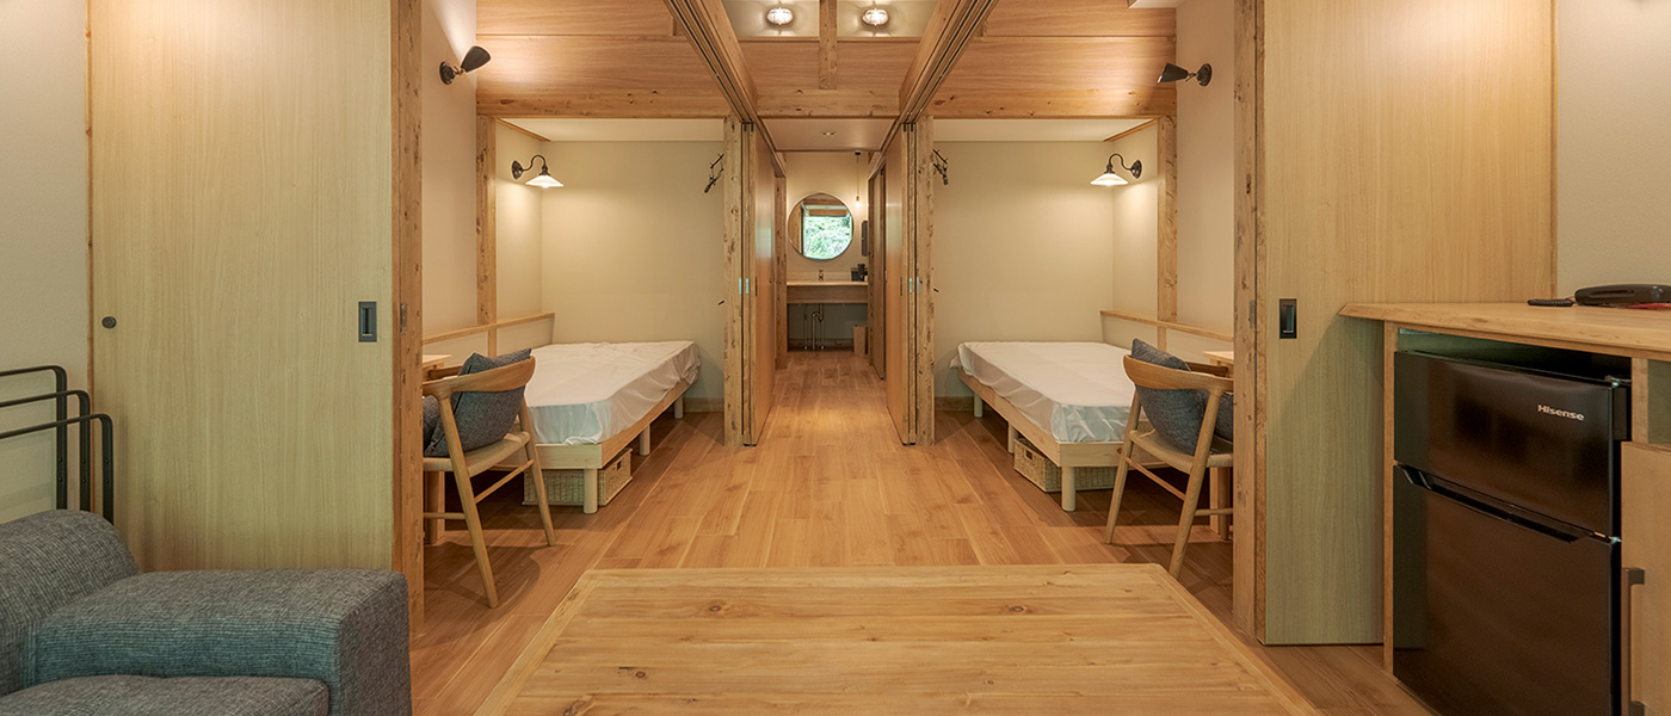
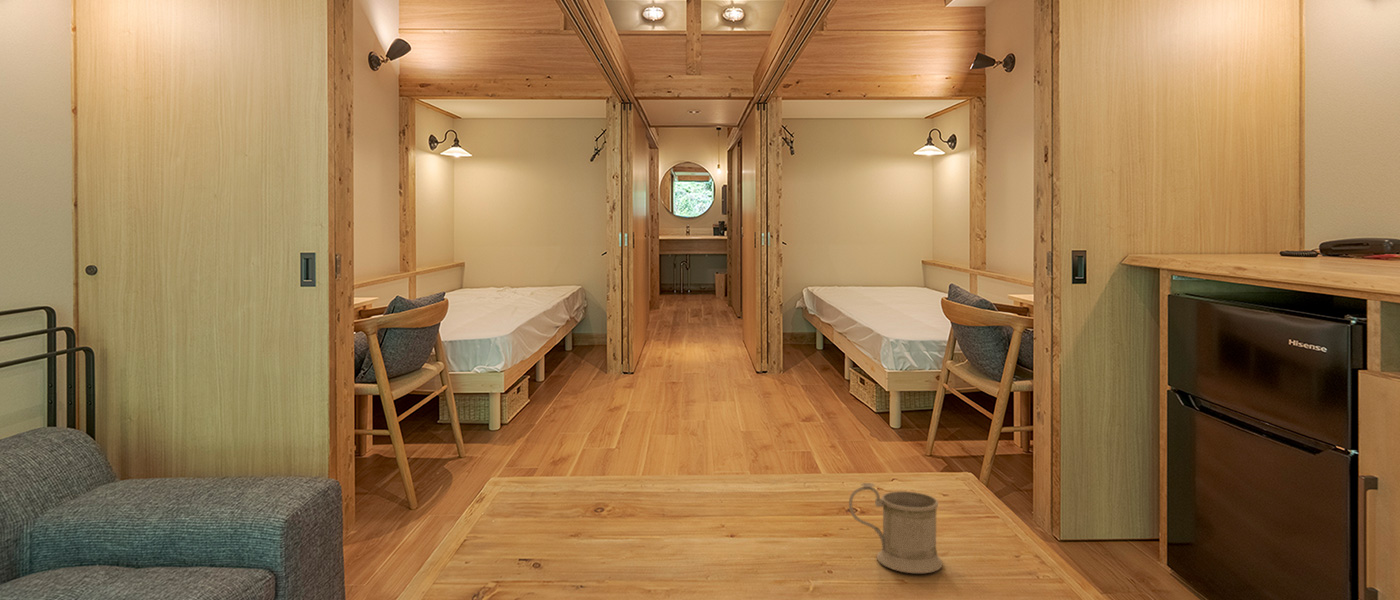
+ mug [848,482,943,574]
